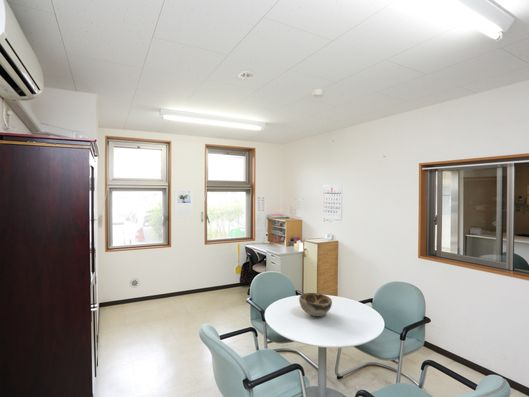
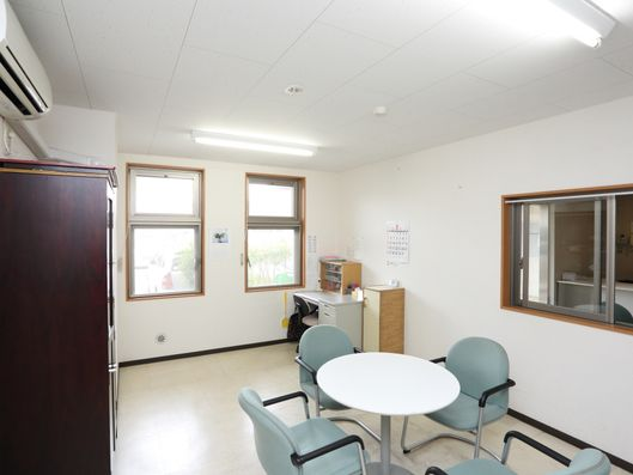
- decorative bowl [298,292,333,317]
